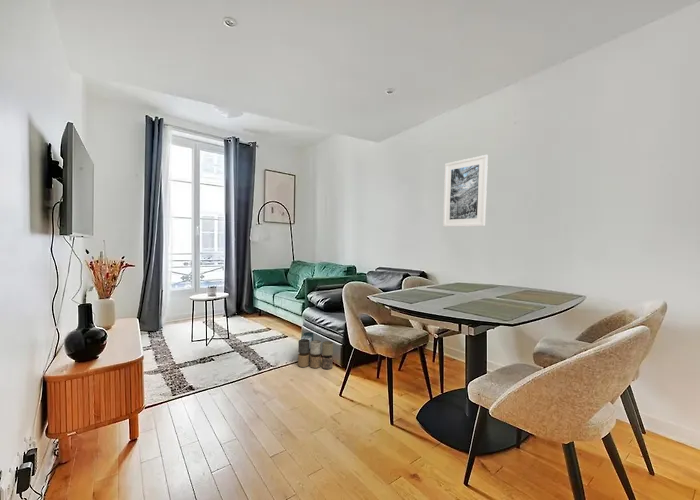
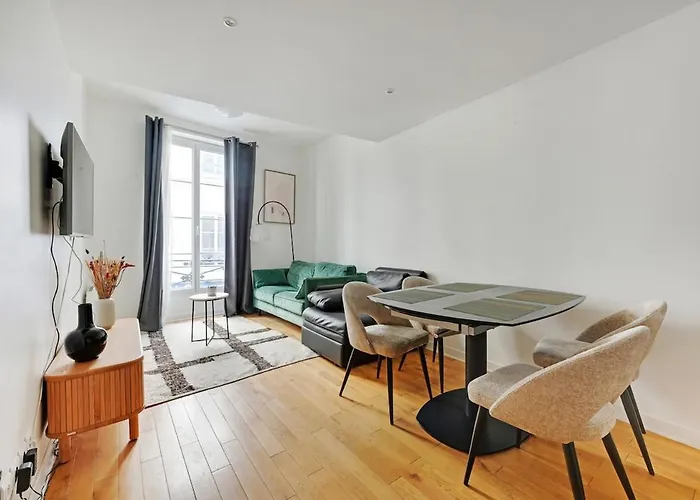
- pouf [297,331,334,370]
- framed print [442,154,489,228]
